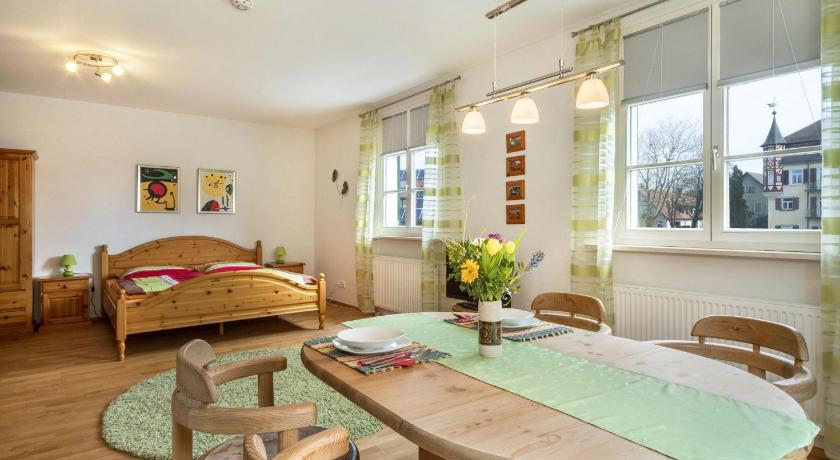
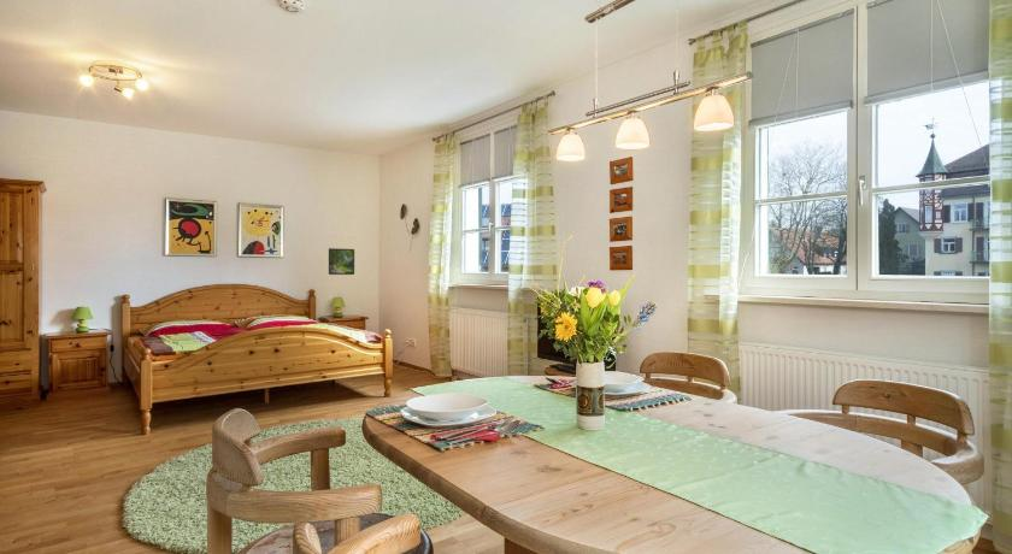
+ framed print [328,247,355,276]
